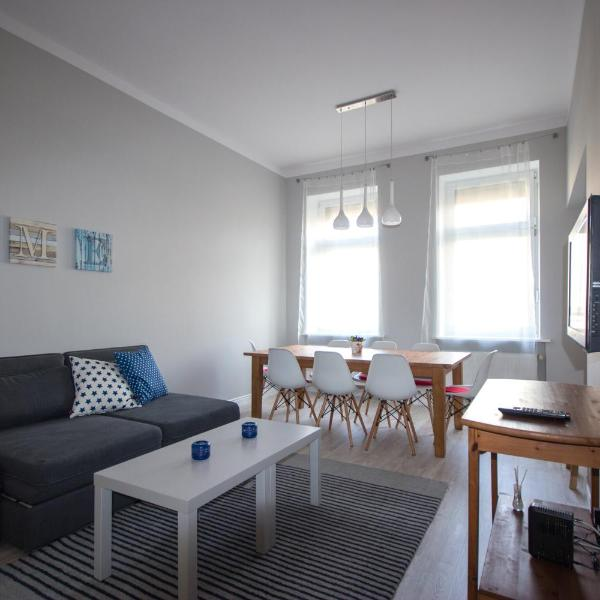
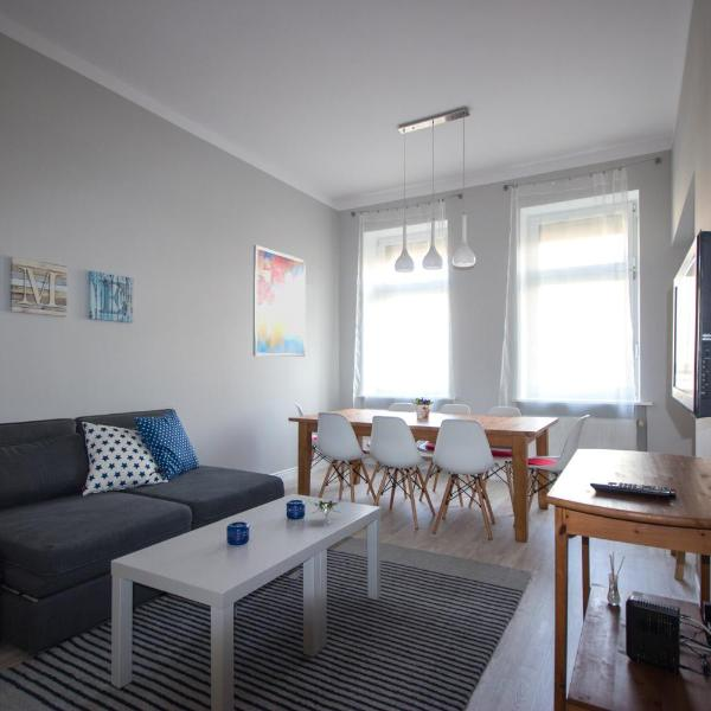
+ wall art [252,244,306,358]
+ plant [303,498,348,524]
